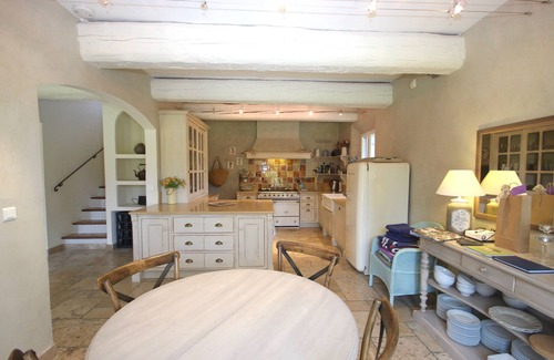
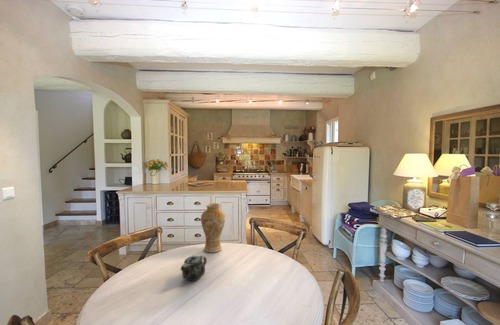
+ chinaware [180,254,208,282]
+ vase [200,202,226,253]
